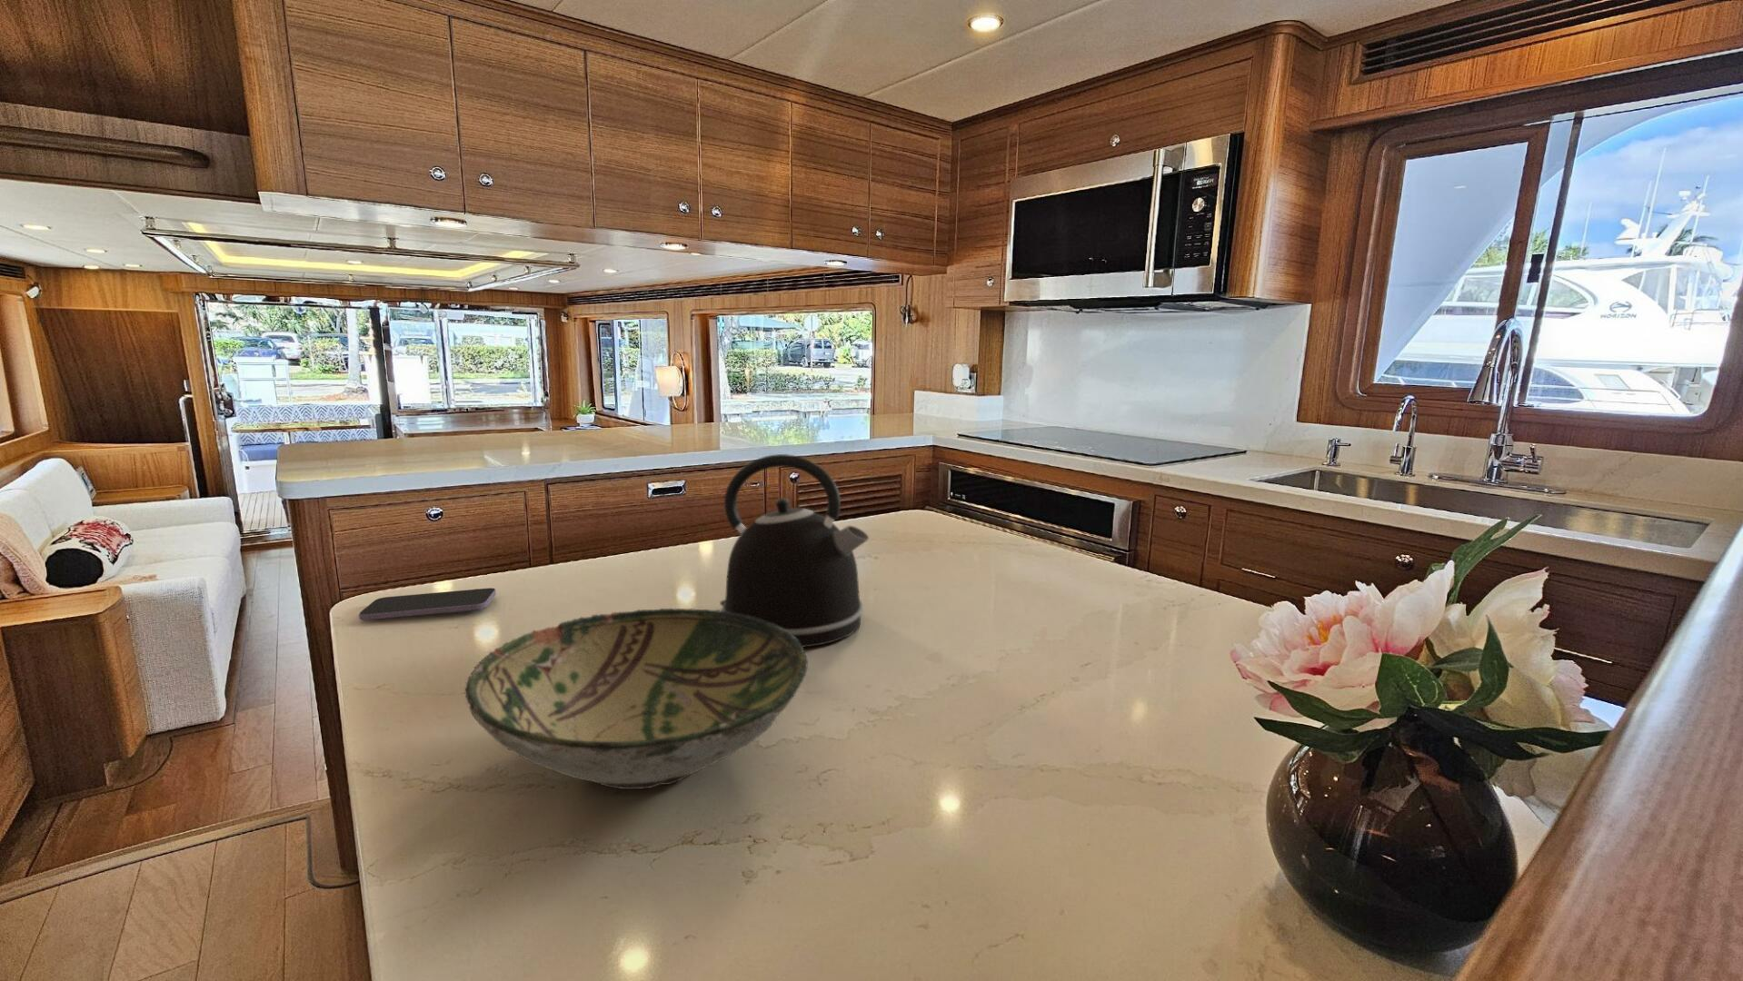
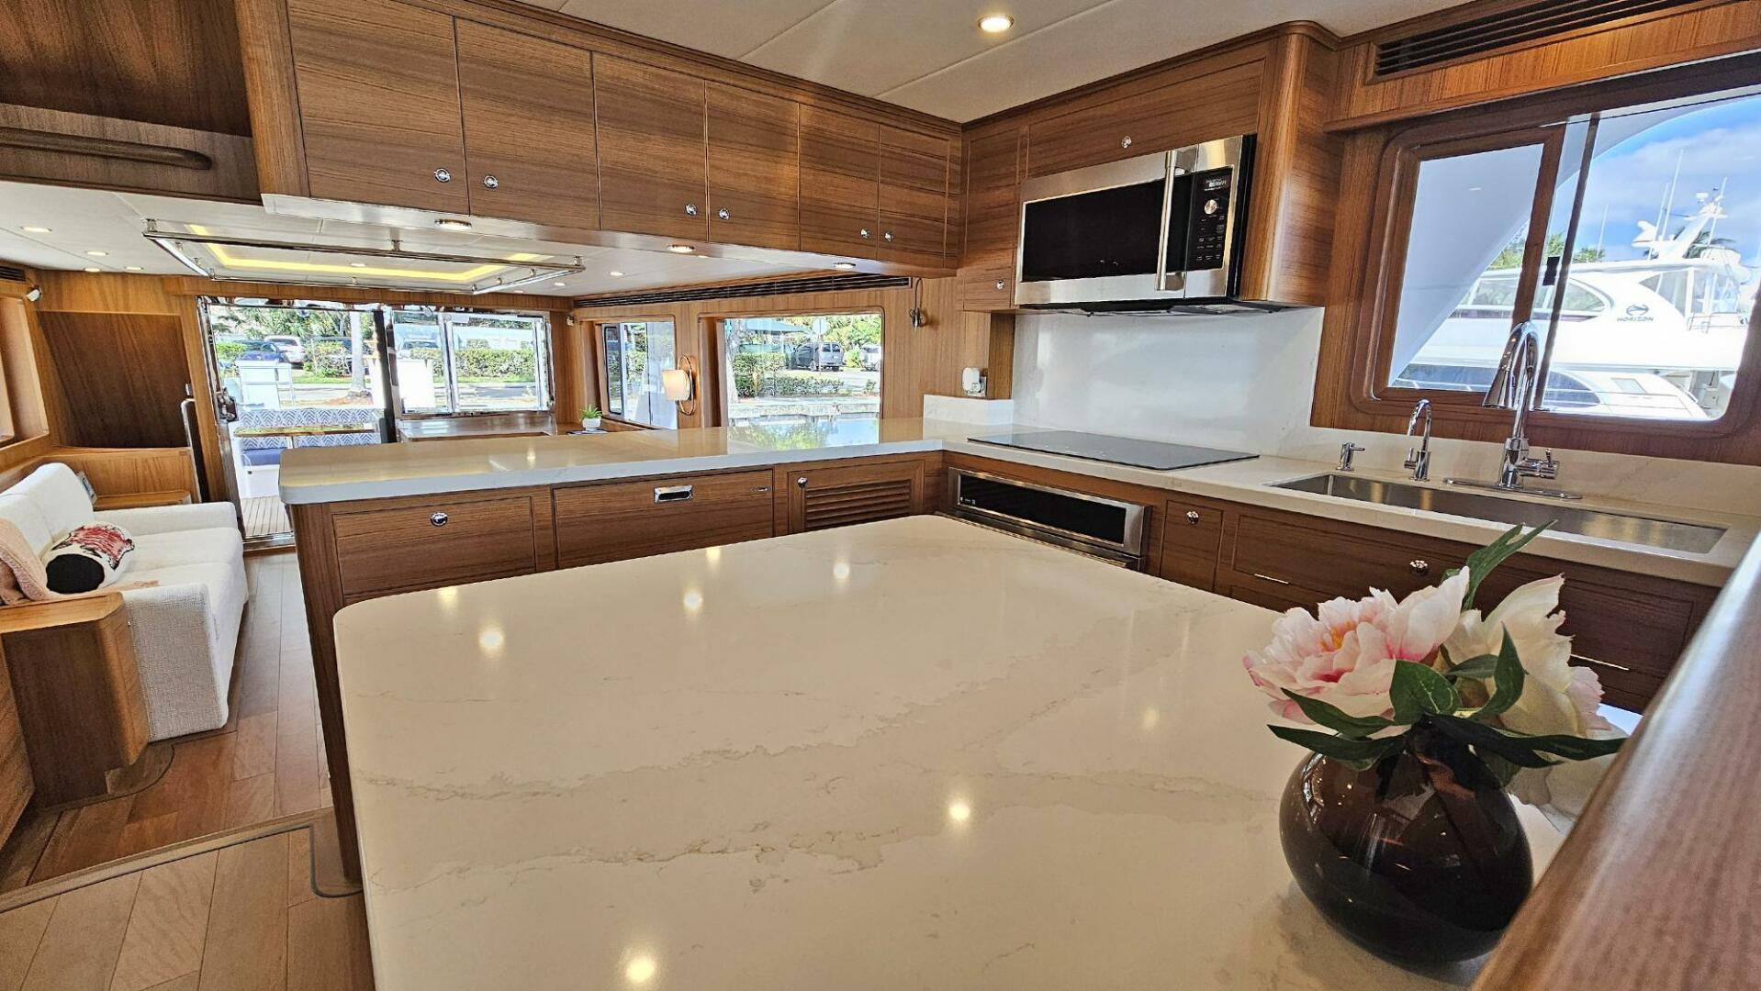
- smartphone [358,586,497,621]
- bowl [464,608,809,791]
- kettle [718,453,869,647]
